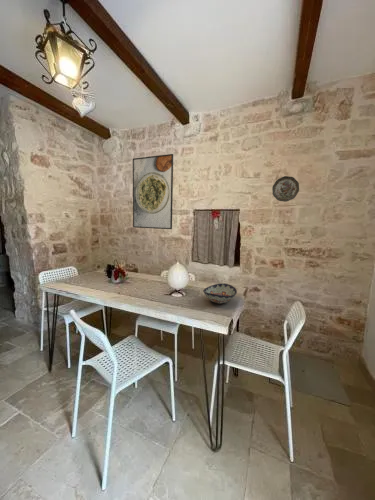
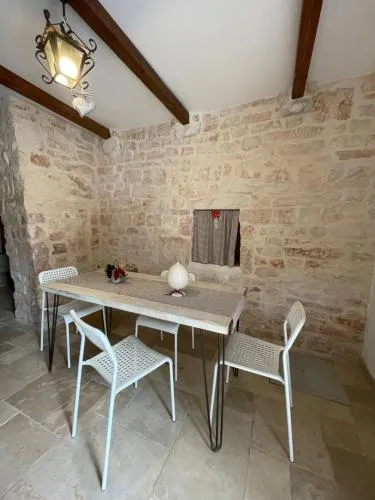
- decorative bowl [202,283,238,305]
- decorative plate [271,175,300,203]
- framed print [132,153,174,230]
